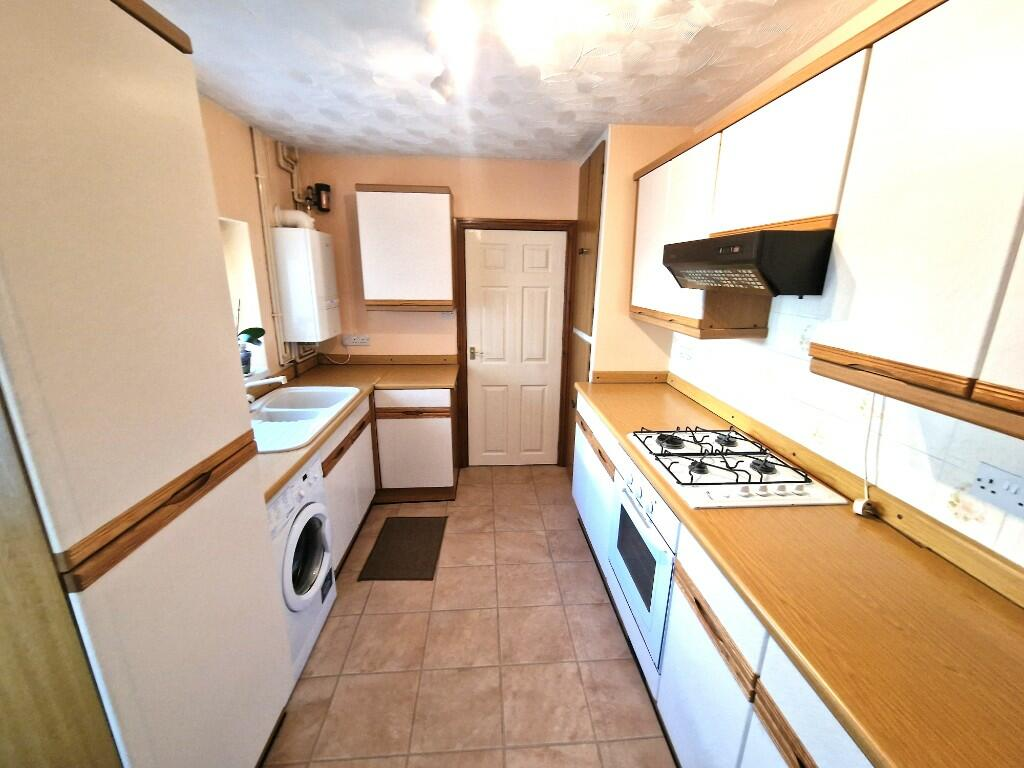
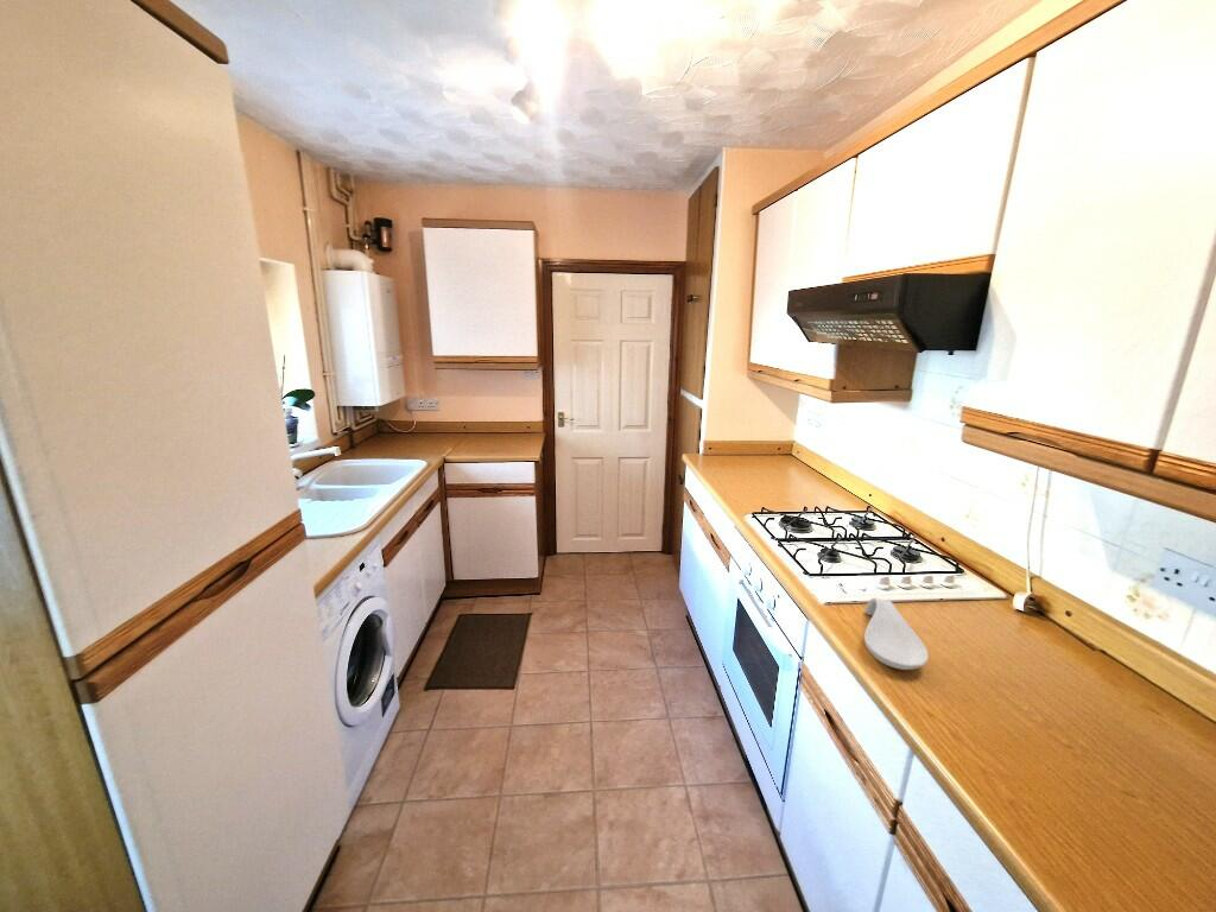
+ spoon rest [863,596,930,671]
